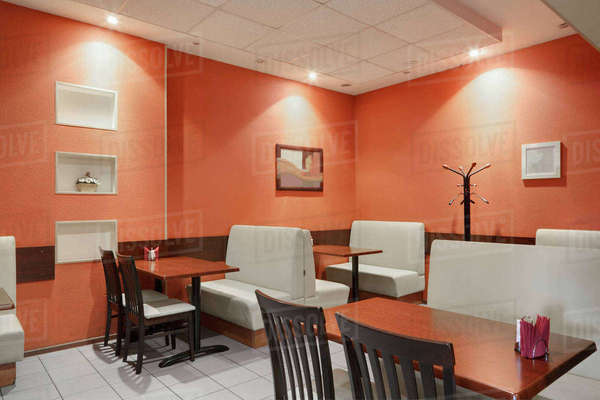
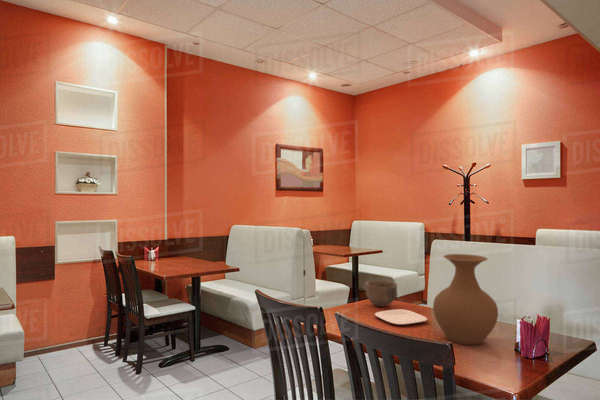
+ vase [432,253,499,346]
+ plate [374,308,429,326]
+ bowl [364,279,398,307]
